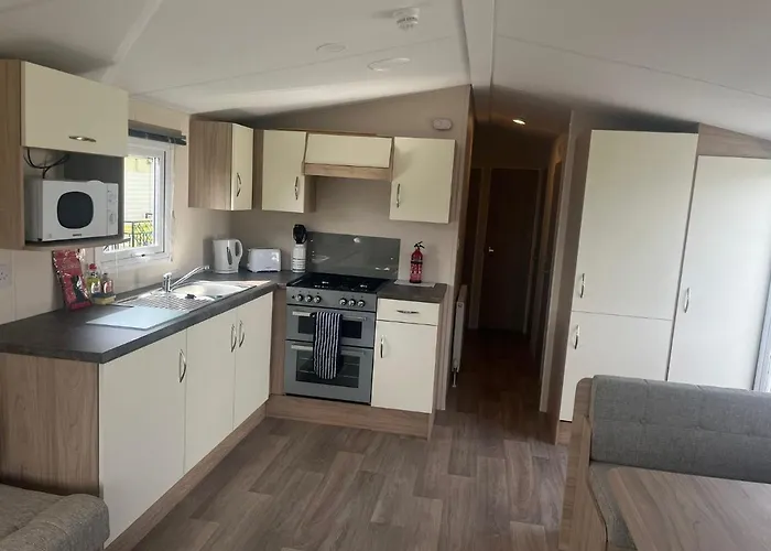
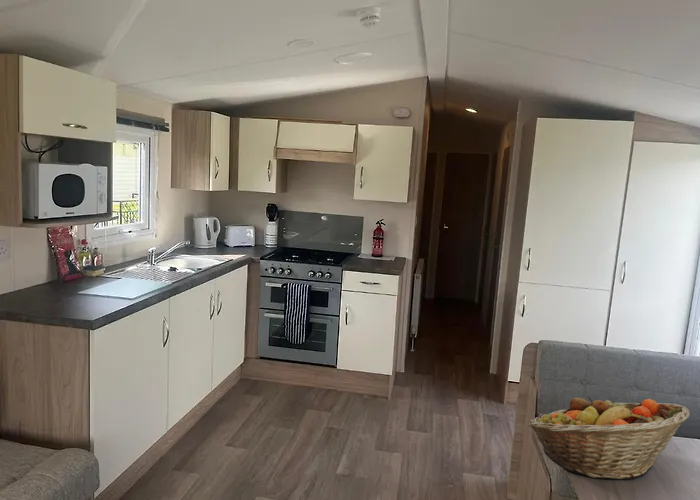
+ fruit basket [528,396,691,480]
